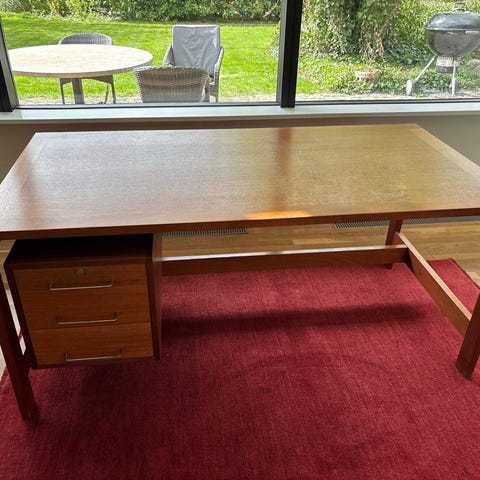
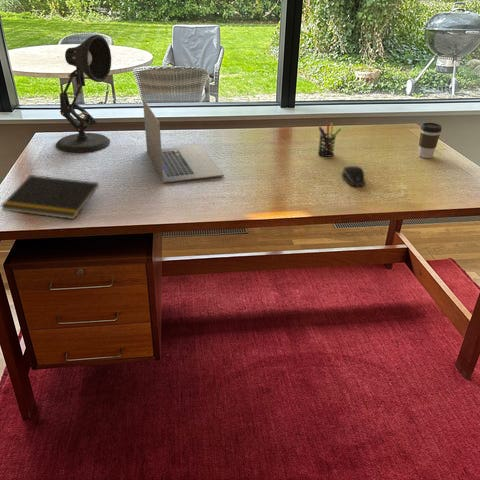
+ coffee cup [417,122,443,159]
+ desk lamp [55,34,112,153]
+ laptop [142,97,225,184]
+ pen holder [317,122,342,158]
+ computer mouse [341,165,366,187]
+ notepad [0,174,100,220]
